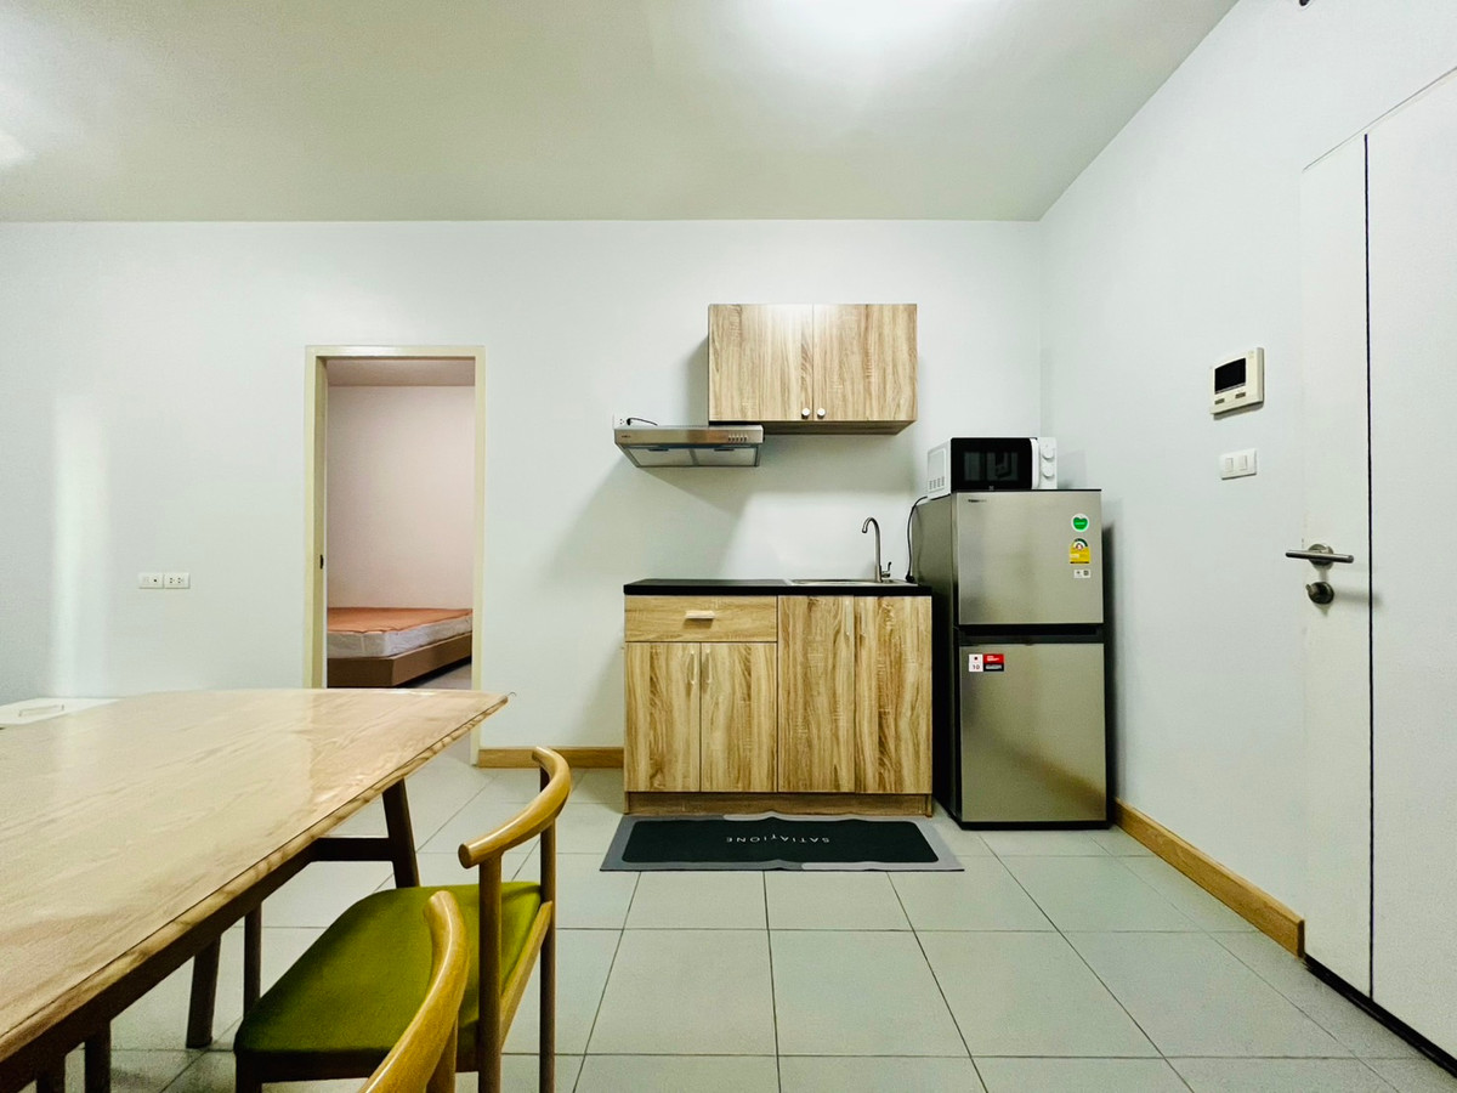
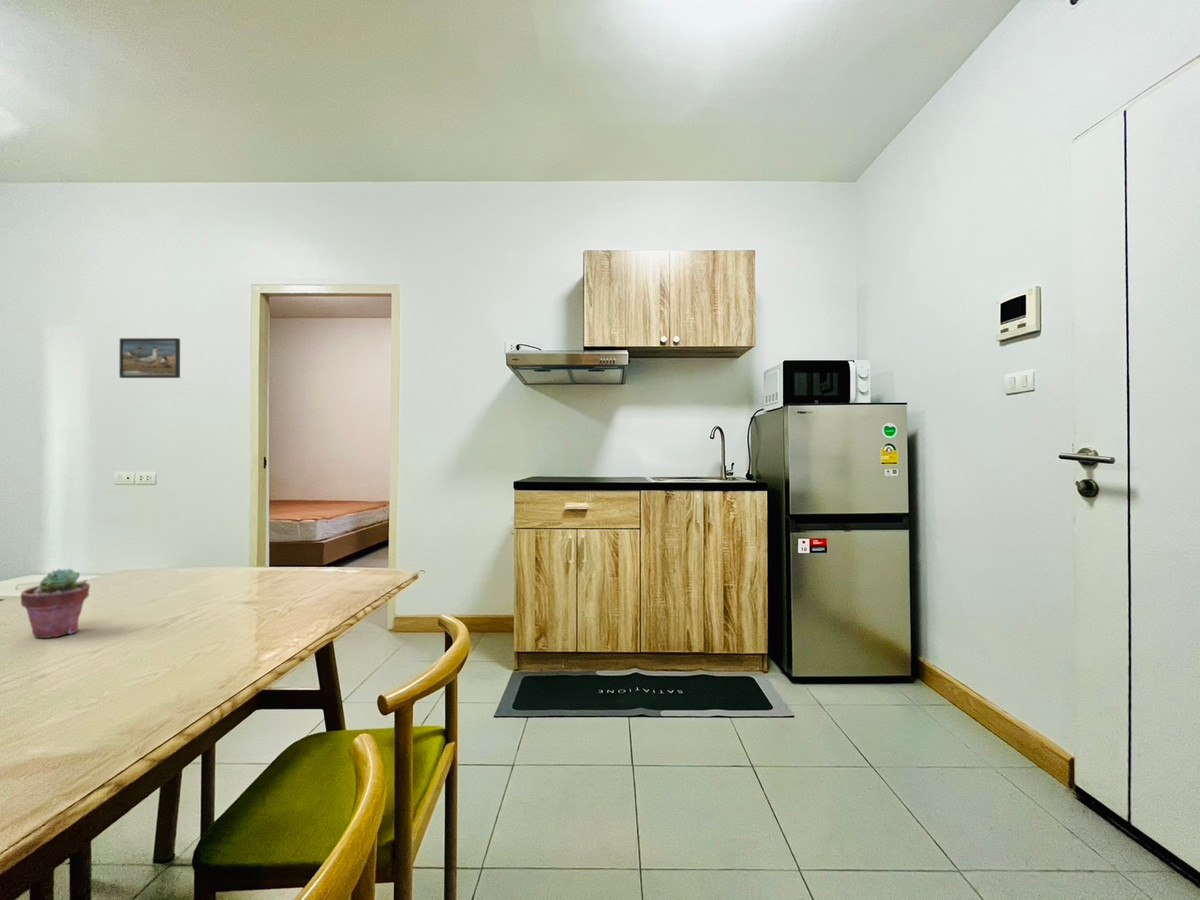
+ potted succulent [20,568,91,639]
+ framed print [118,337,181,379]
